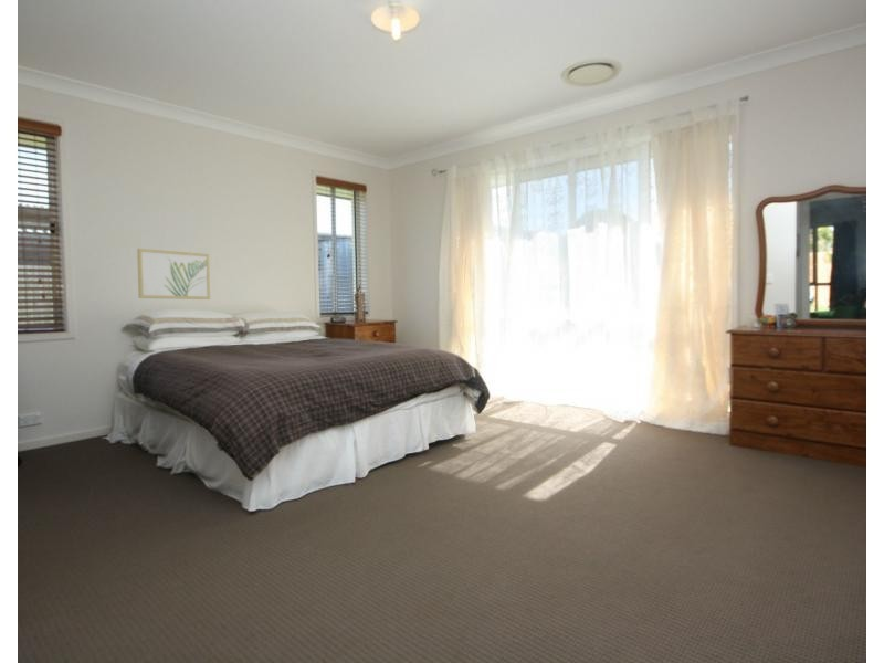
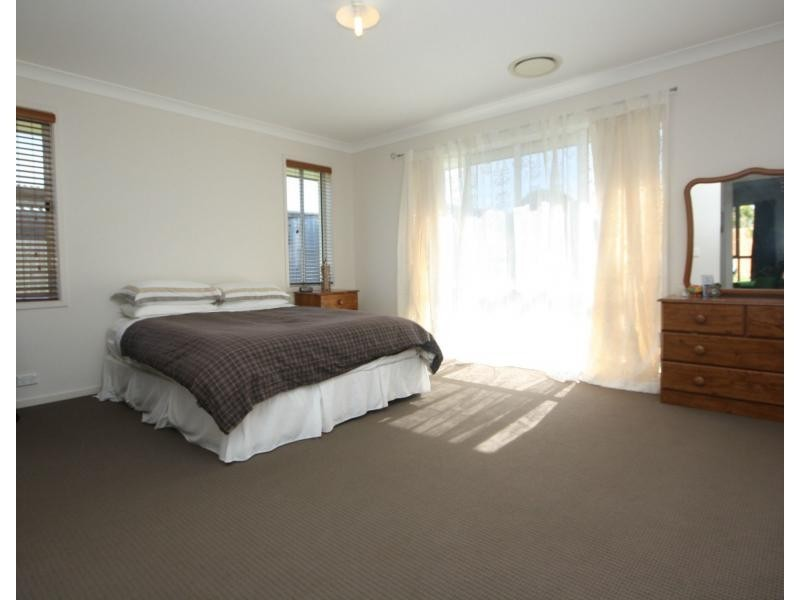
- wall art [136,248,211,301]
